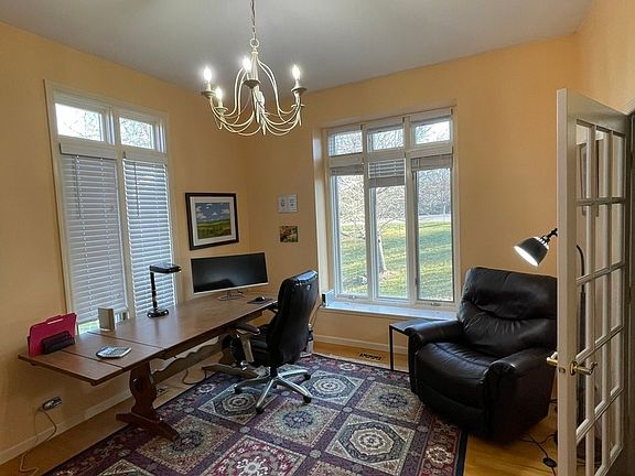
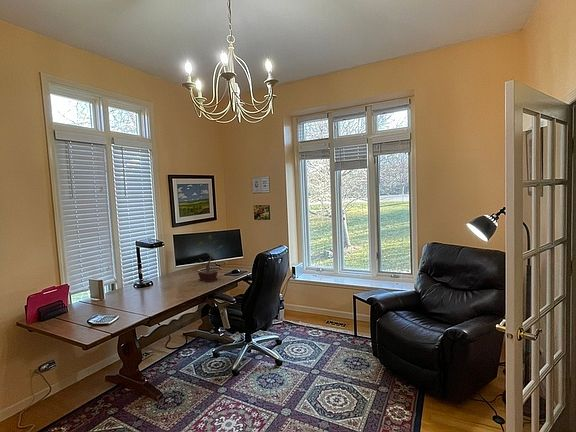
+ potted plant [192,234,223,283]
